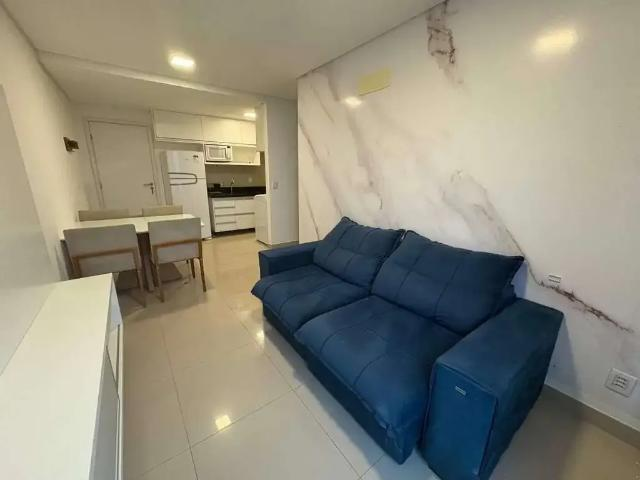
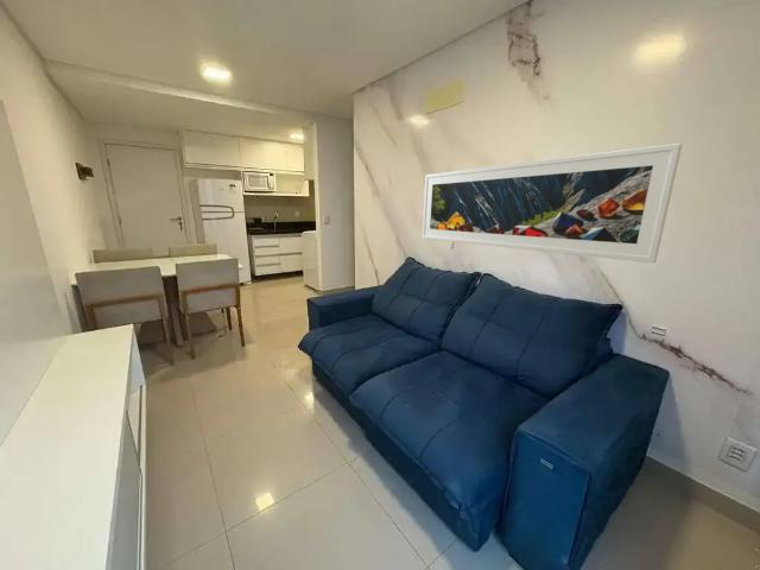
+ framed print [422,142,683,264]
